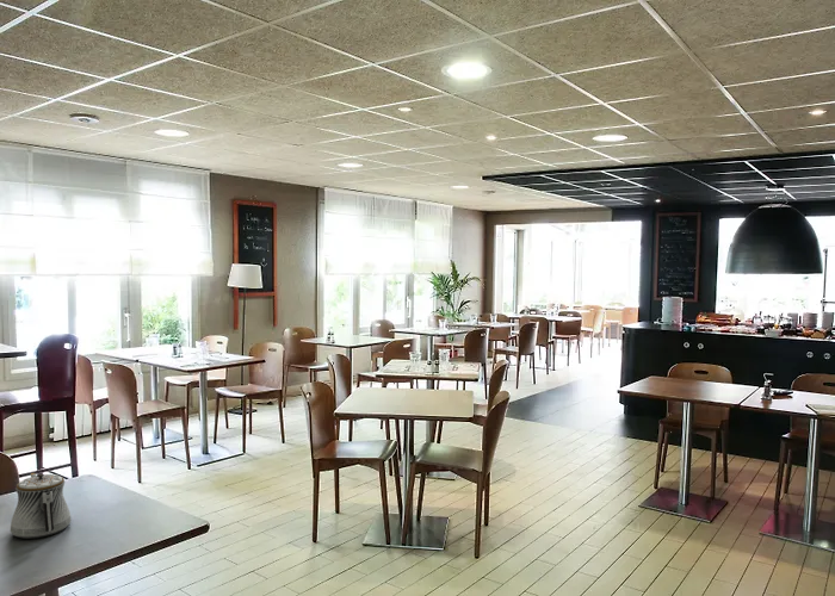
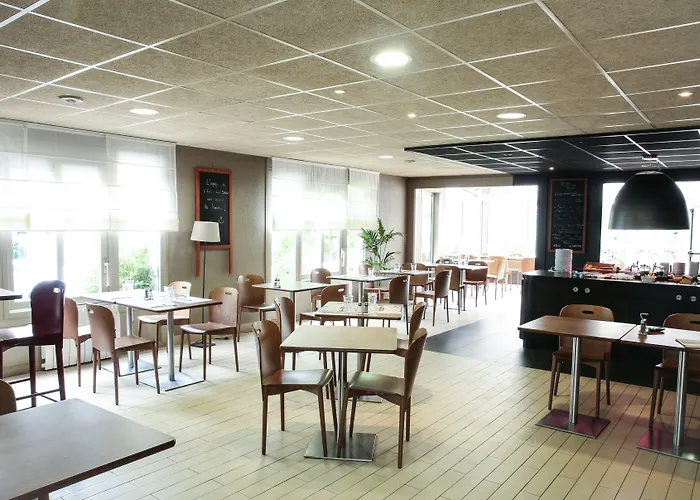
- teapot [10,472,73,540]
